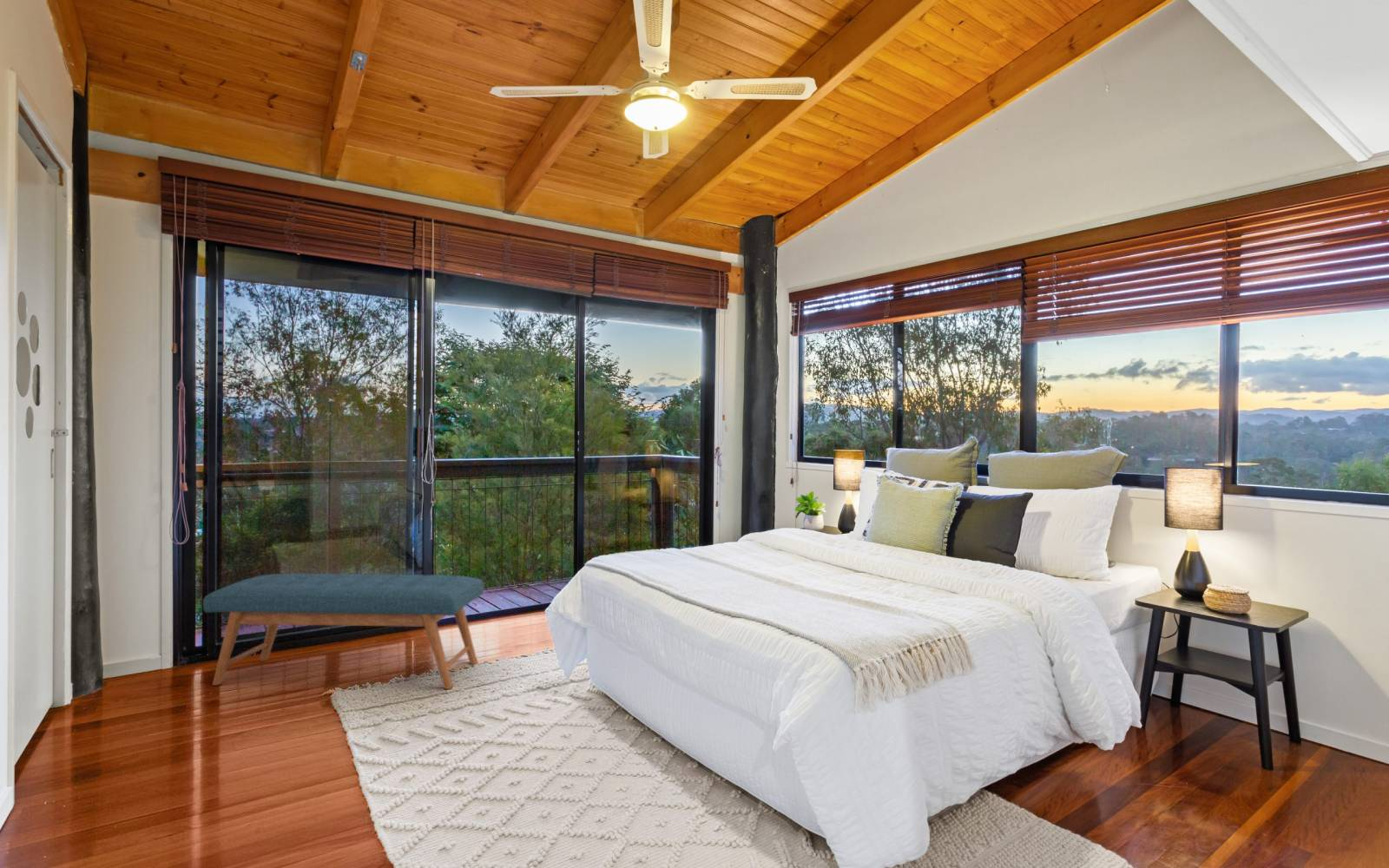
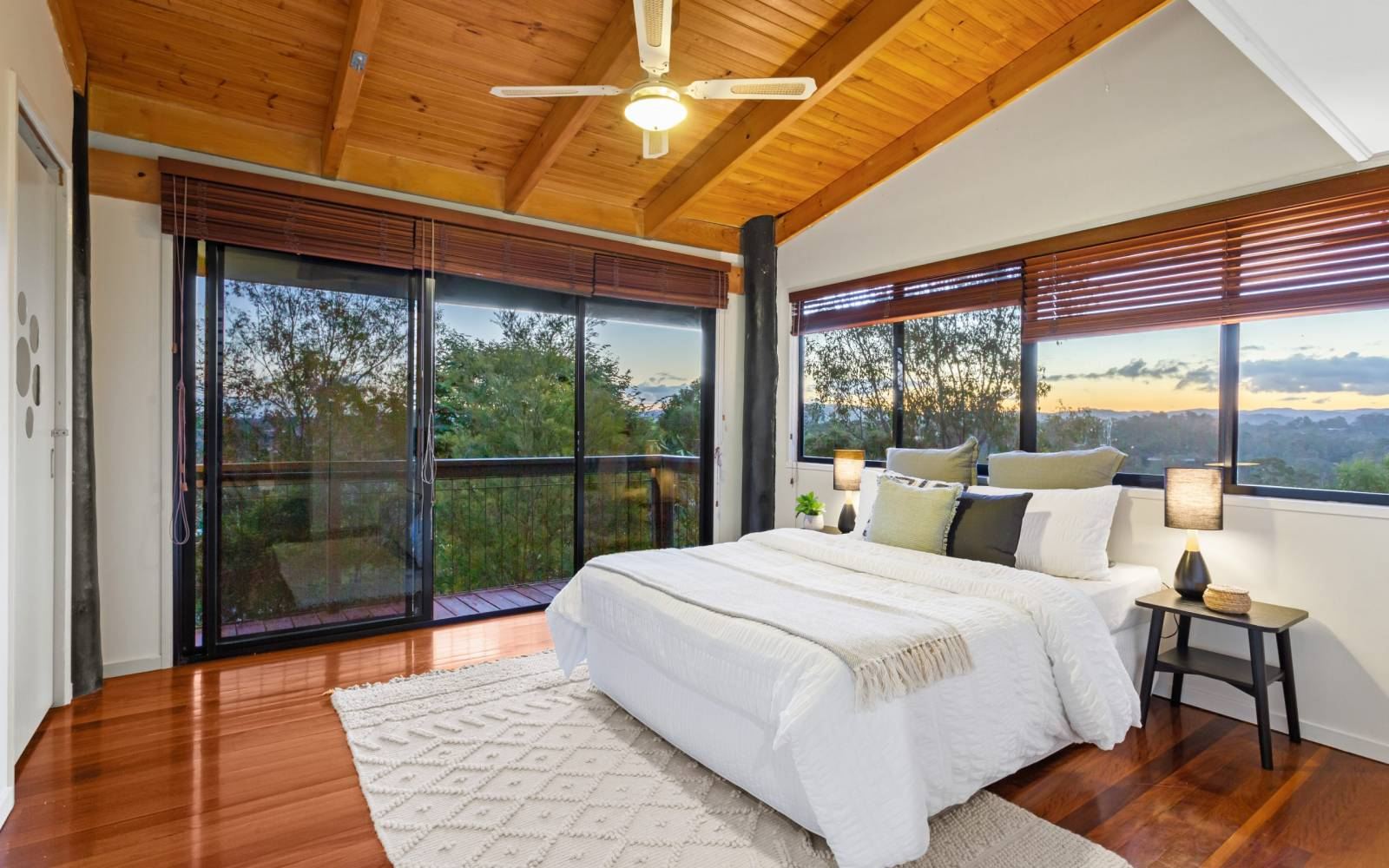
- bench [202,573,485,690]
